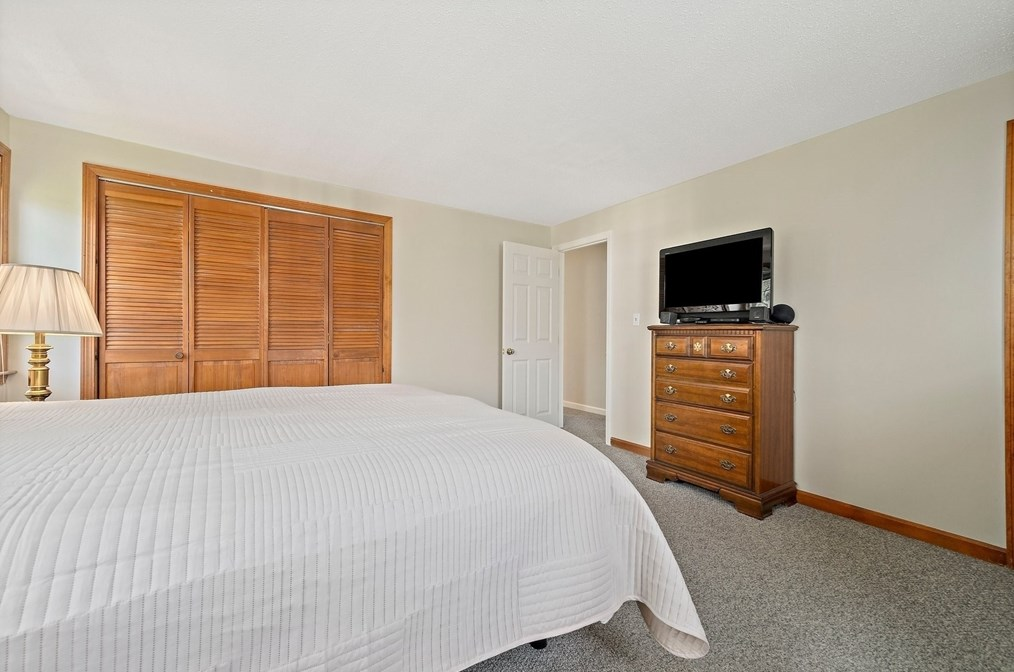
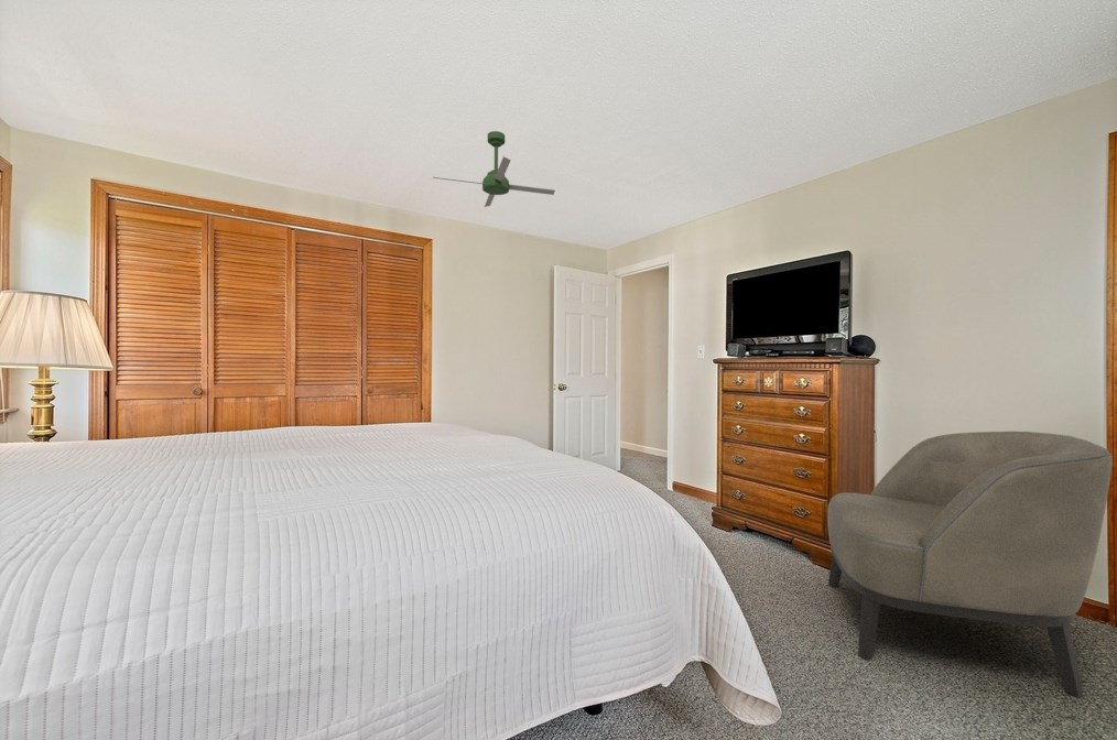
+ ceiling fan [432,130,556,208]
+ armchair [826,431,1114,698]
